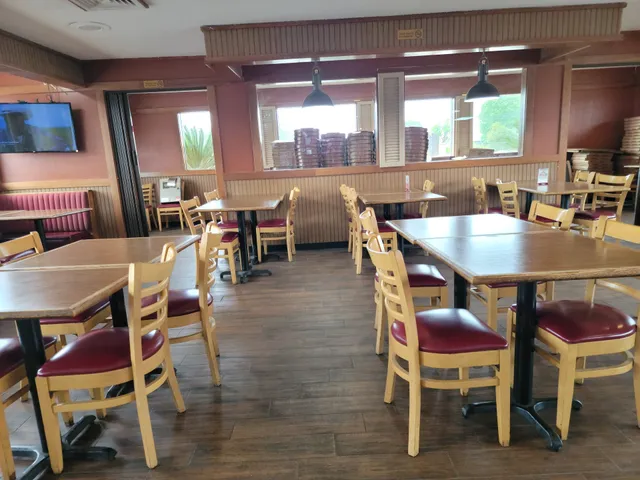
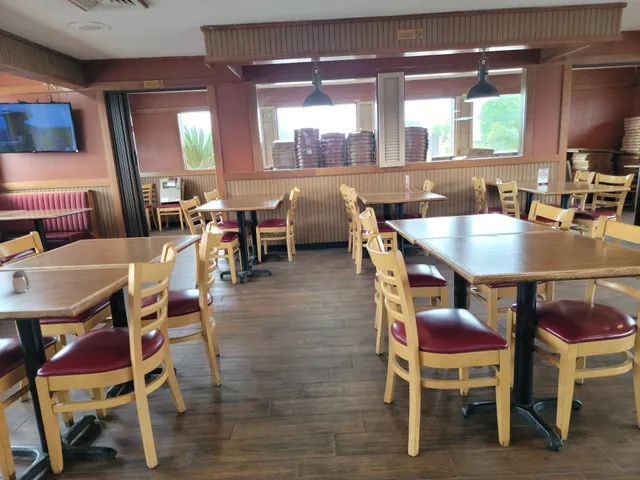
+ salt and pepper shaker [12,269,30,294]
